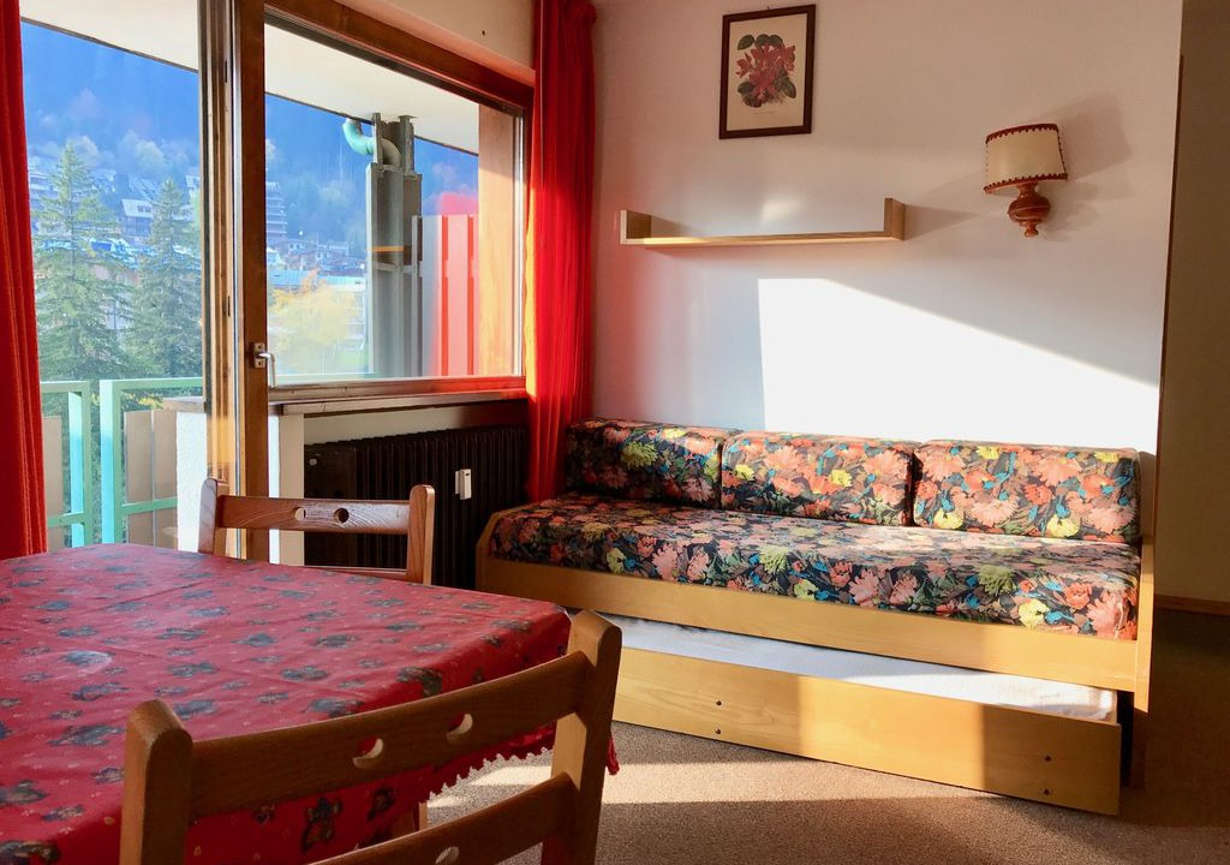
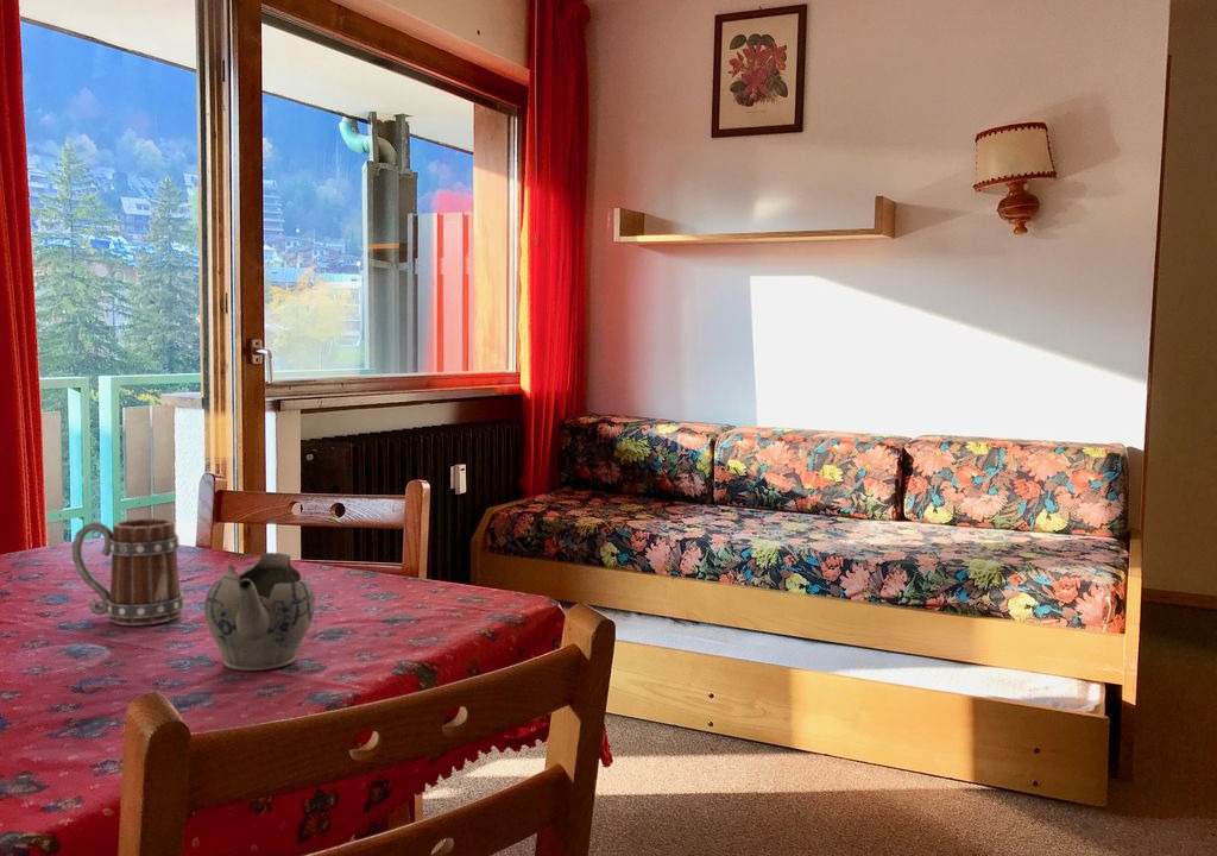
+ mug [71,517,185,627]
+ teapot [203,552,316,672]
